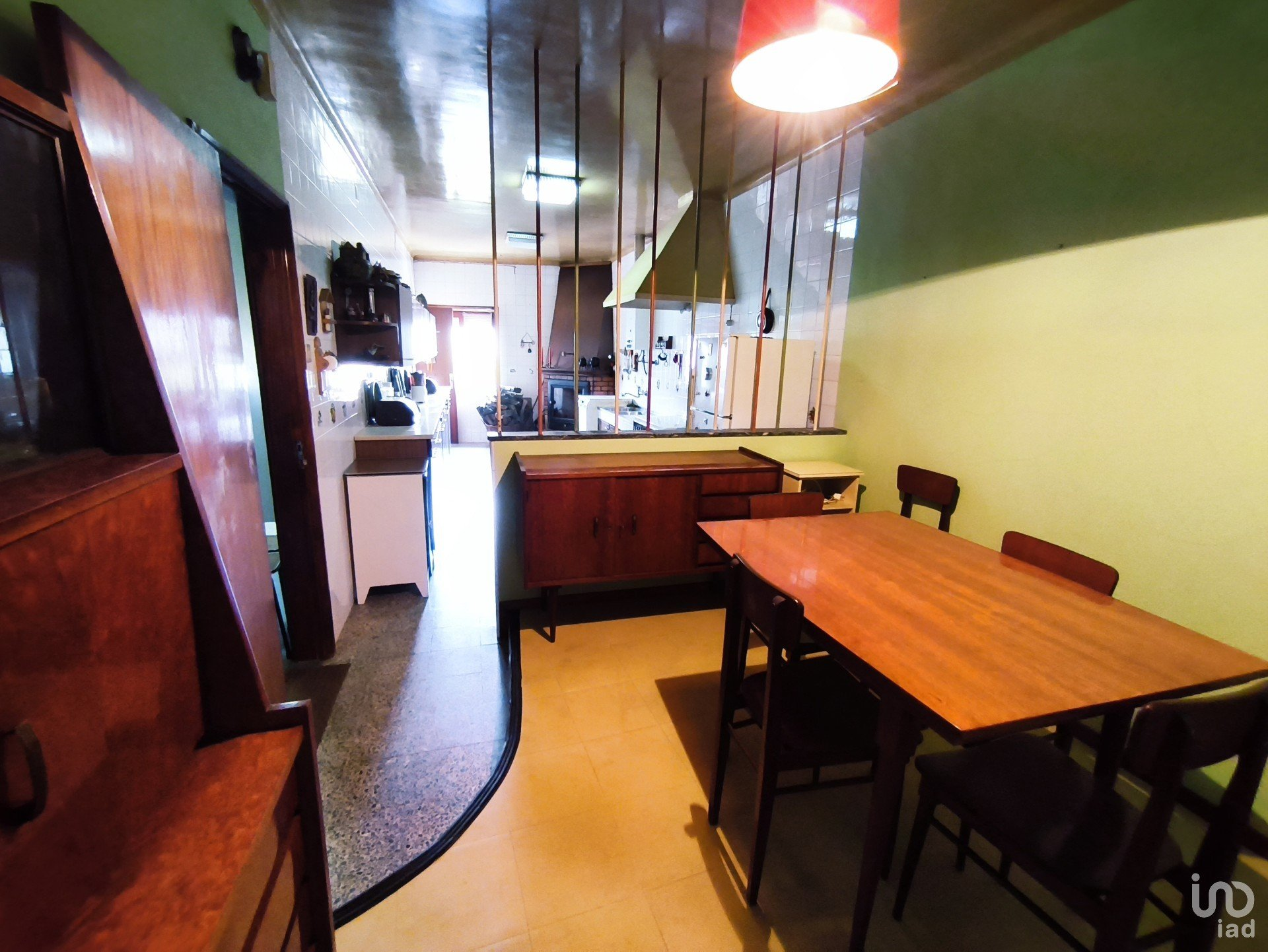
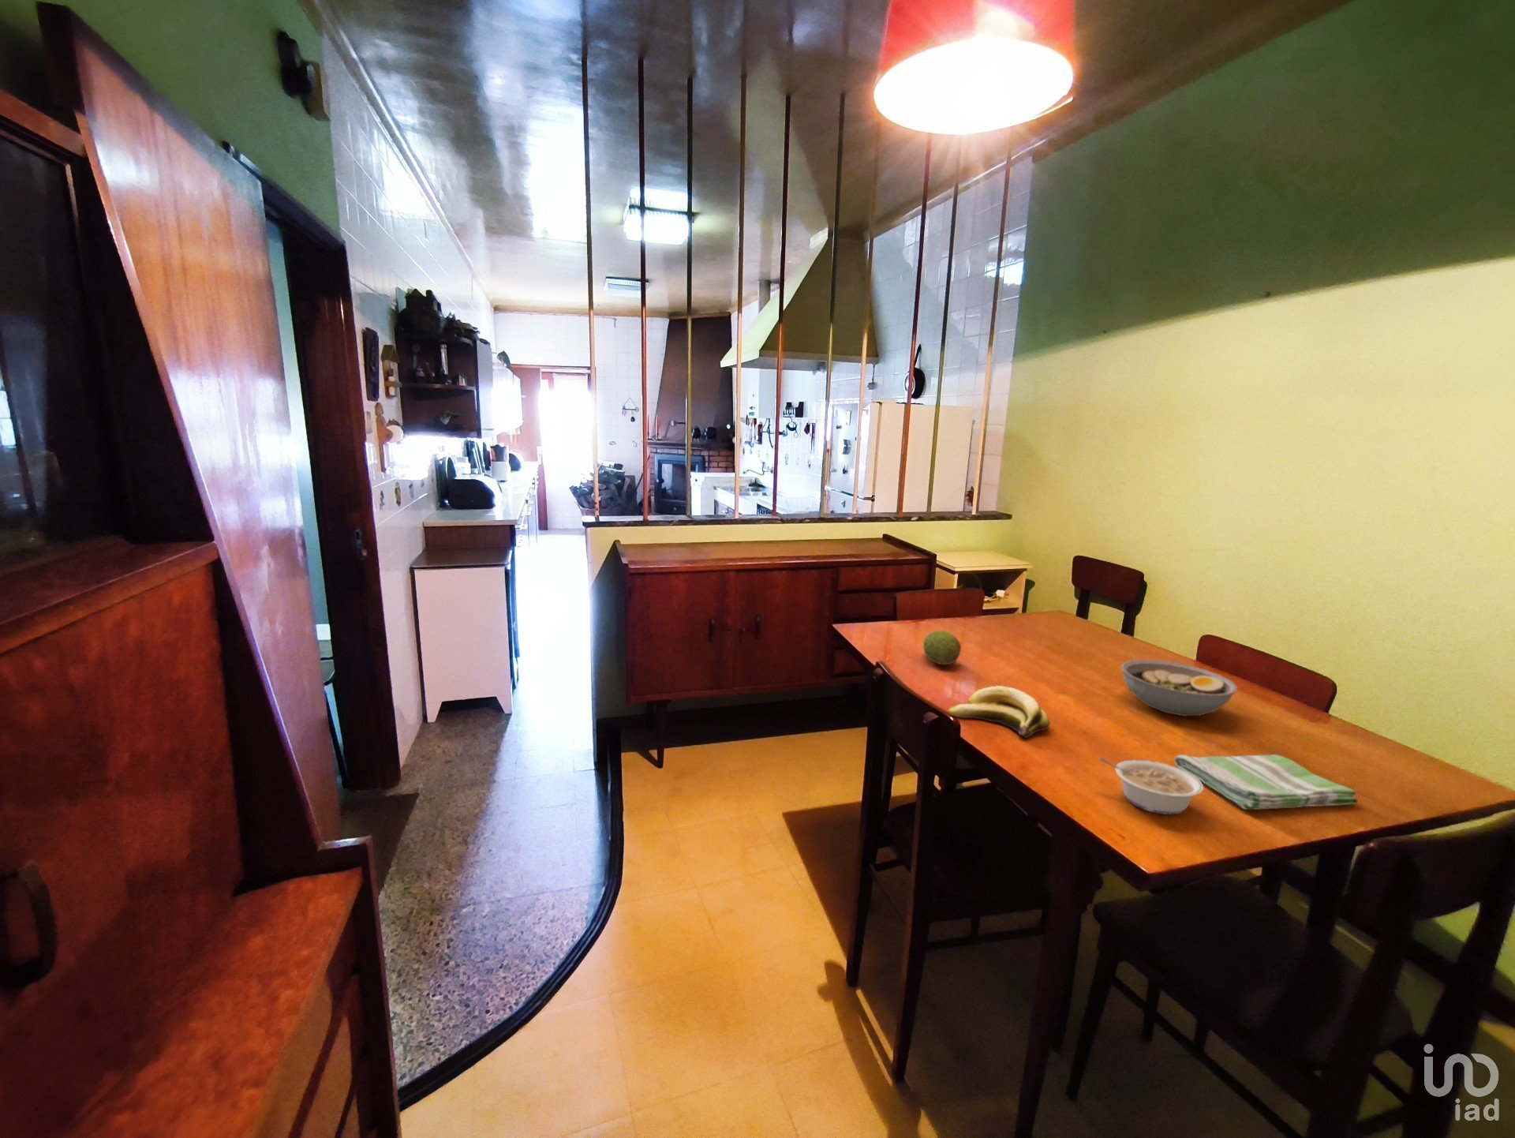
+ bowl [1120,659,1238,716]
+ dish towel [1173,753,1358,810]
+ legume [1098,755,1204,815]
+ banana [947,685,1051,739]
+ fruit [922,630,962,666]
